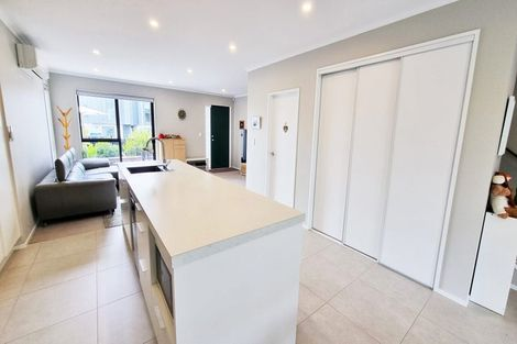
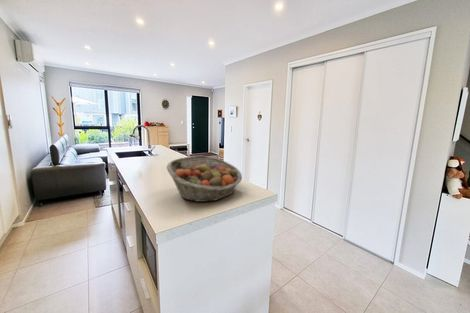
+ fruit basket [166,155,243,203]
